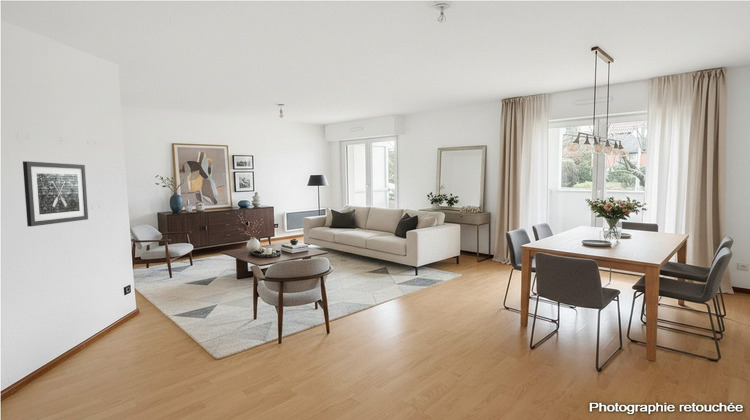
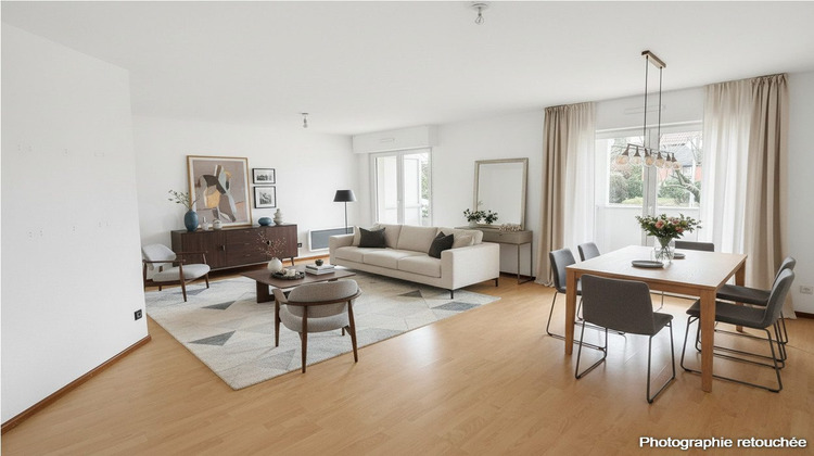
- wall art [22,160,89,227]
